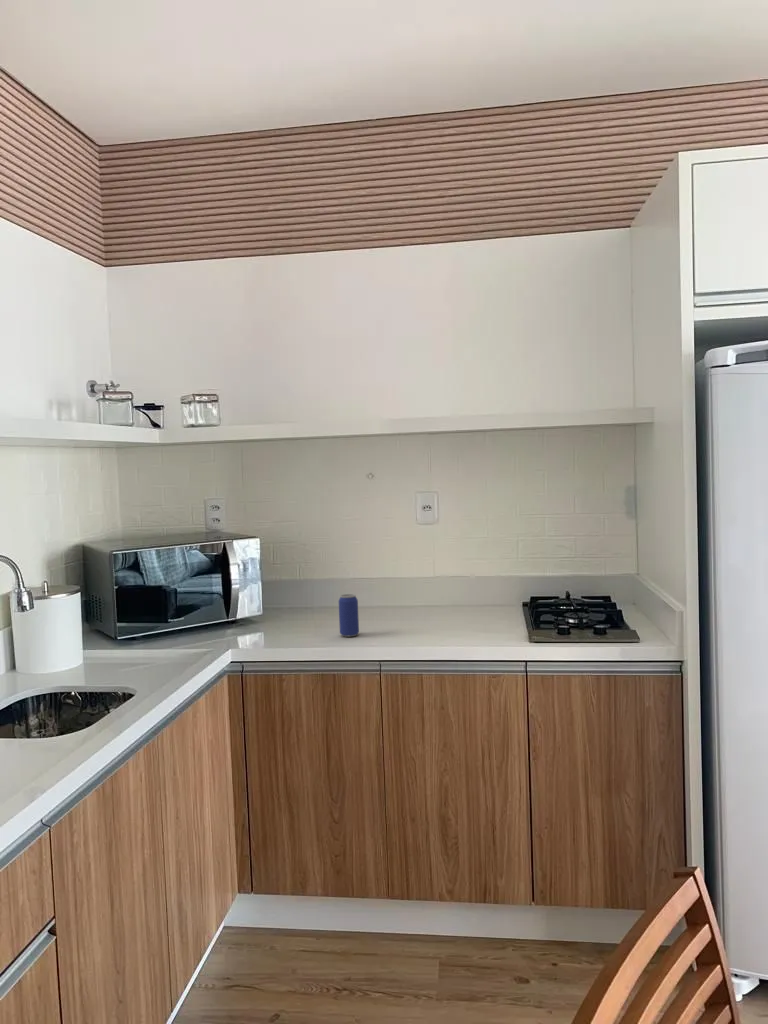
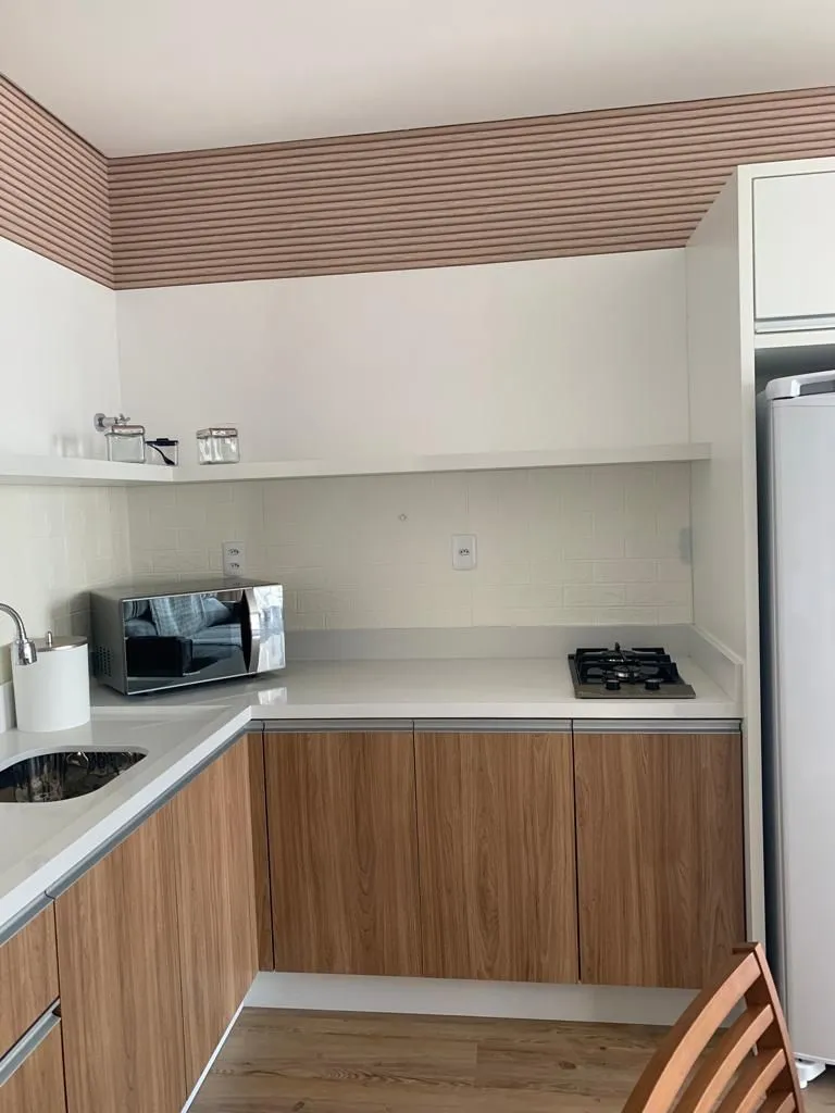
- beverage can [338,593,360,637]
